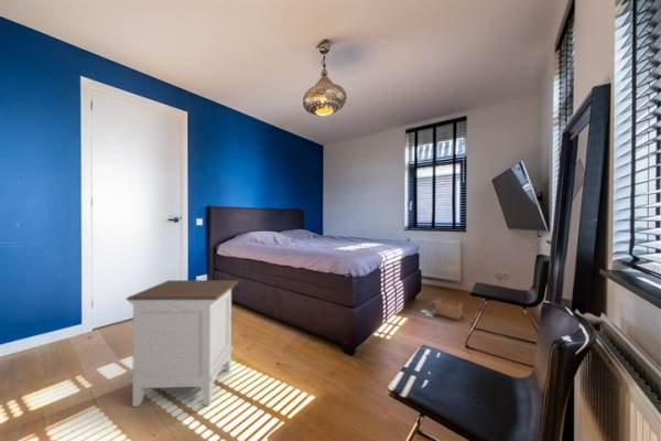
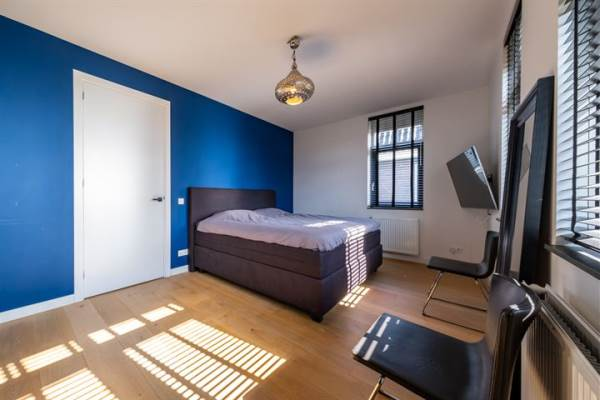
- cardboard box [420,298,464,321]
- nightstand [126,279,240,408]
